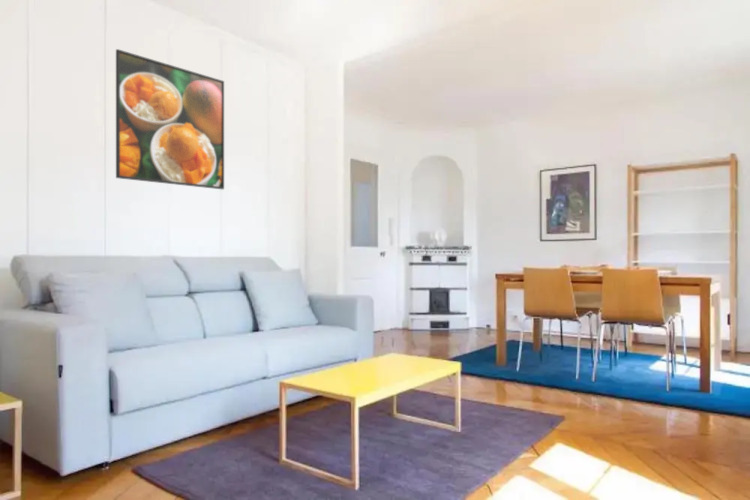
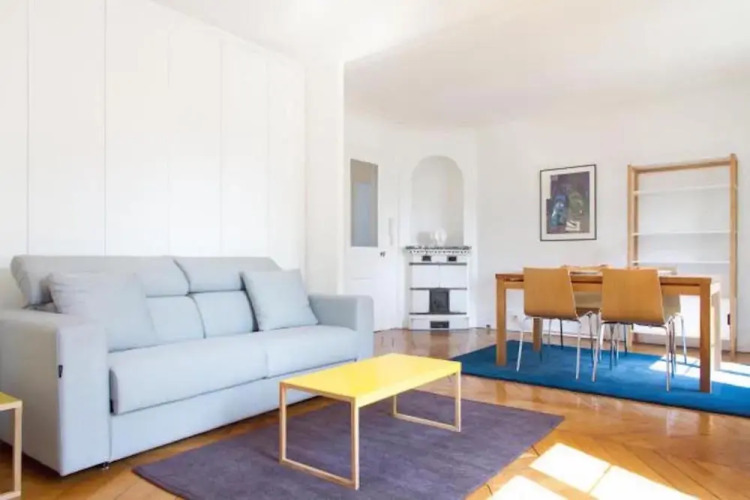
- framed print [115,48,225,190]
